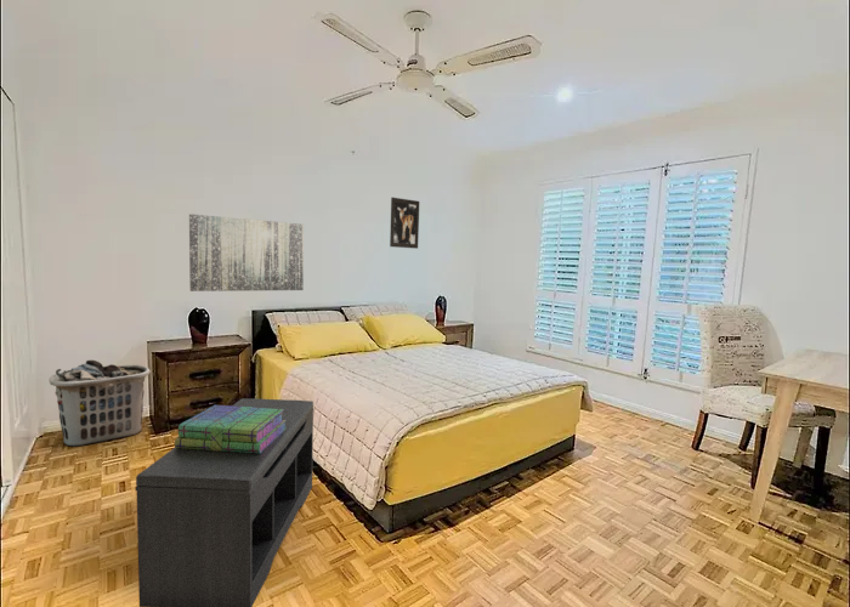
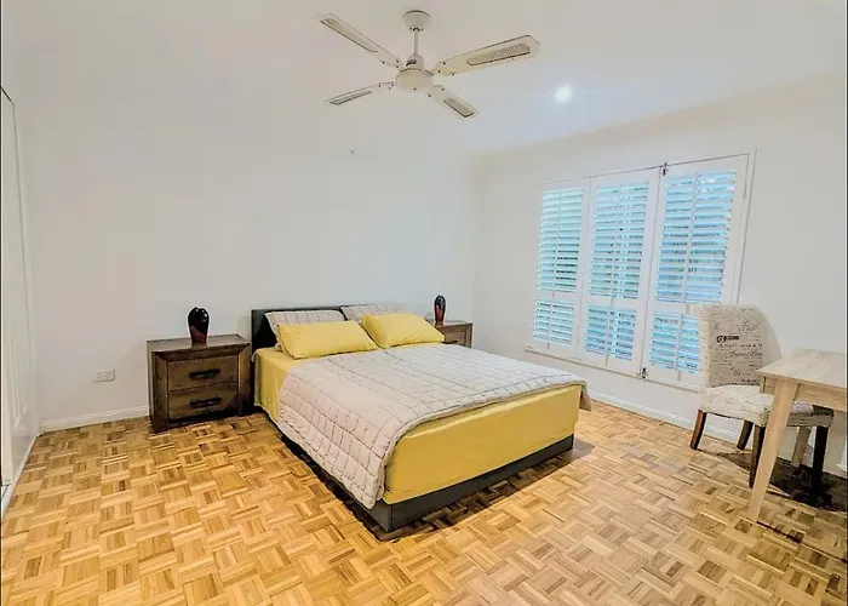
- wall art [389,197,420,250]
- wall art [188,212,305,293]
- stack of books [174,404,287,453]
- bench [135,397,314,607]
- clothes hamper [49,359,152,448]
